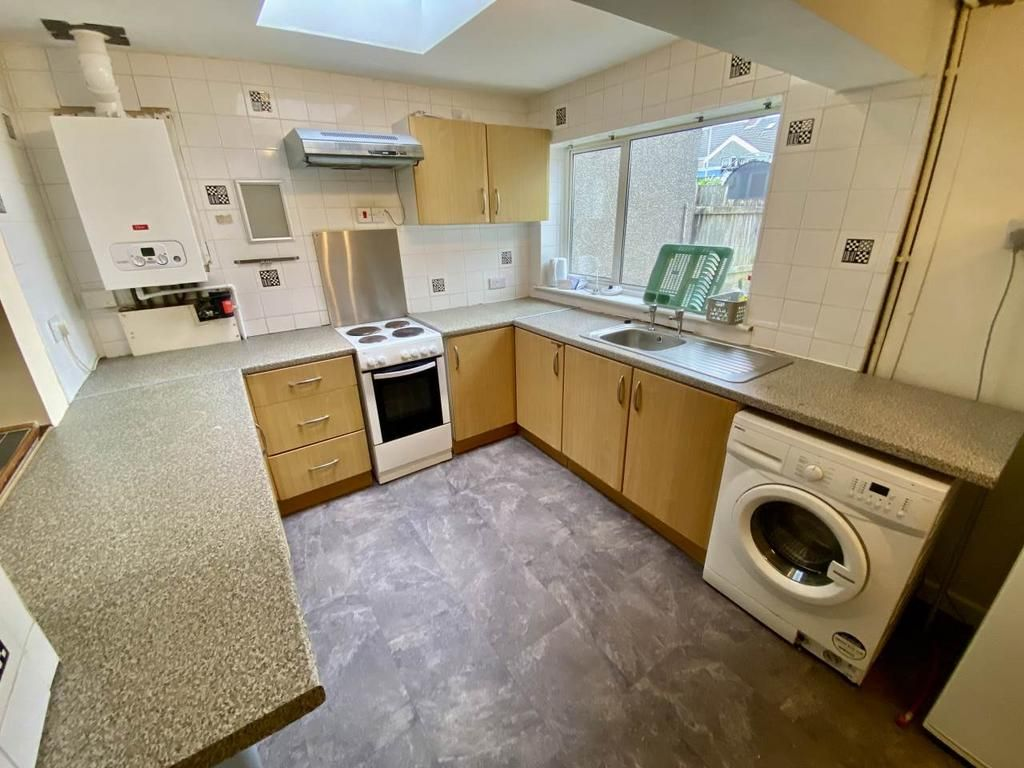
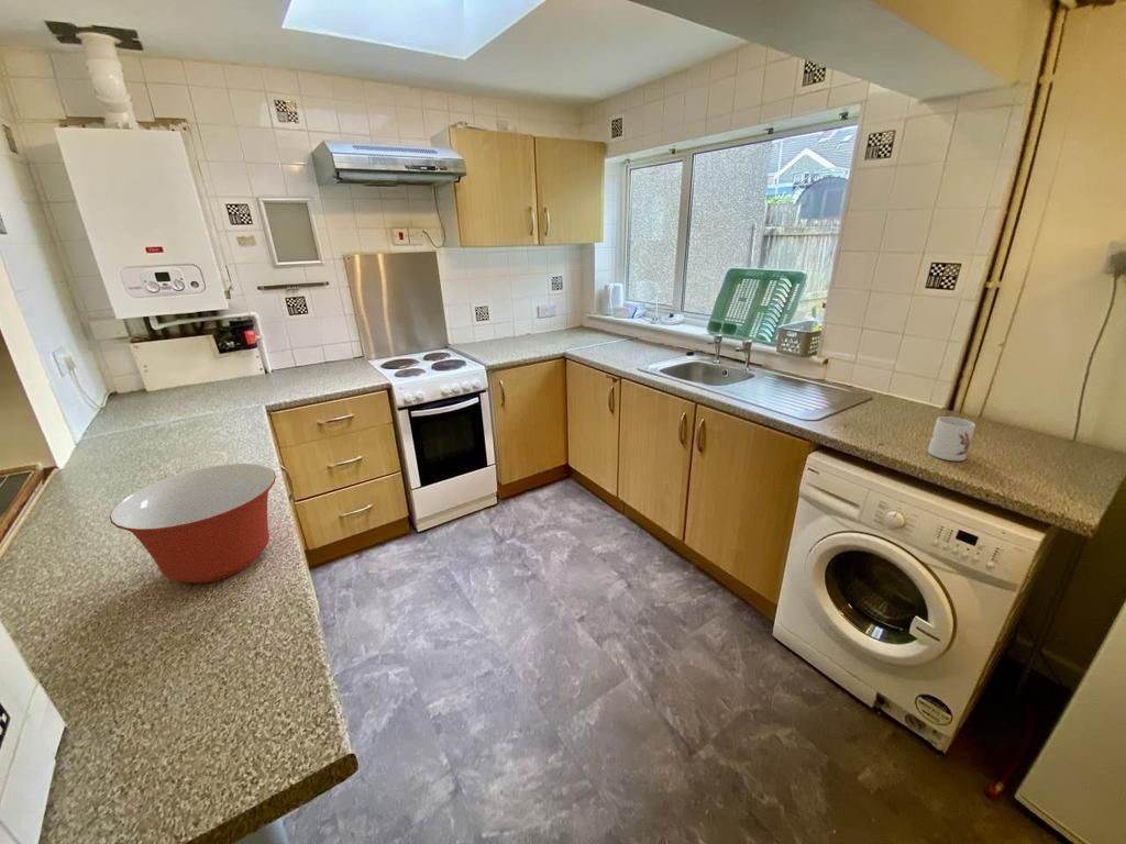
+ mixing bowl [109,463,277,584]
+ mug [927,415,976,462]
